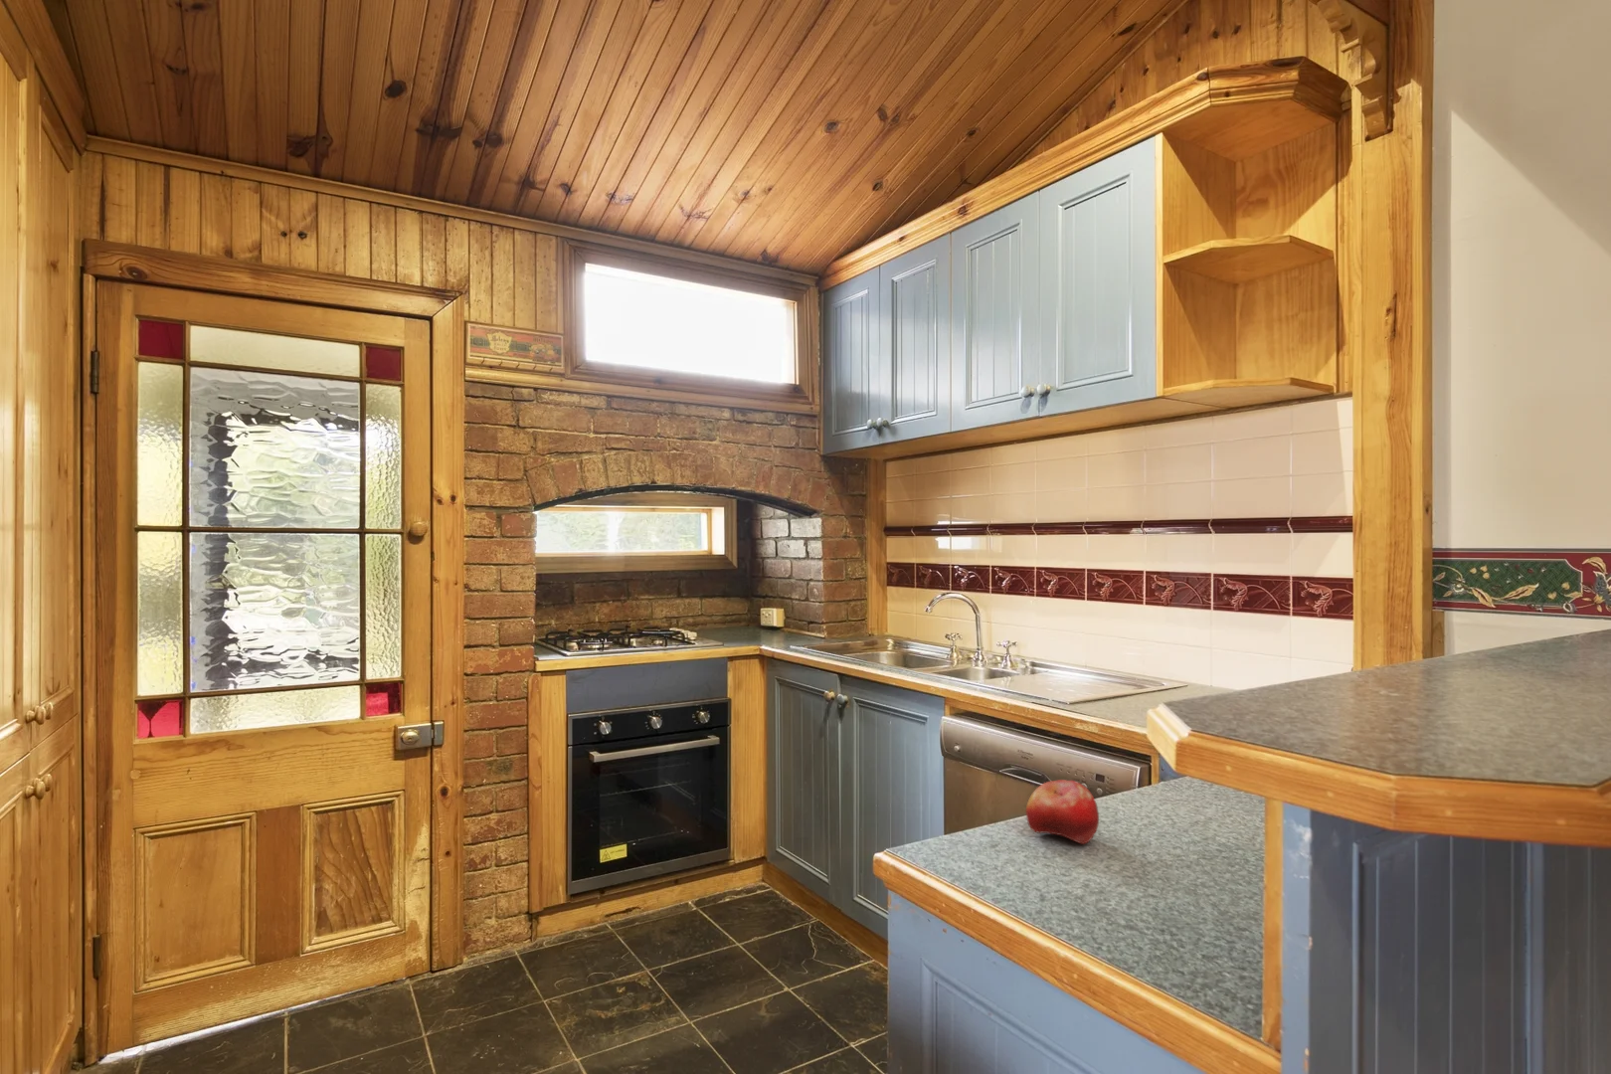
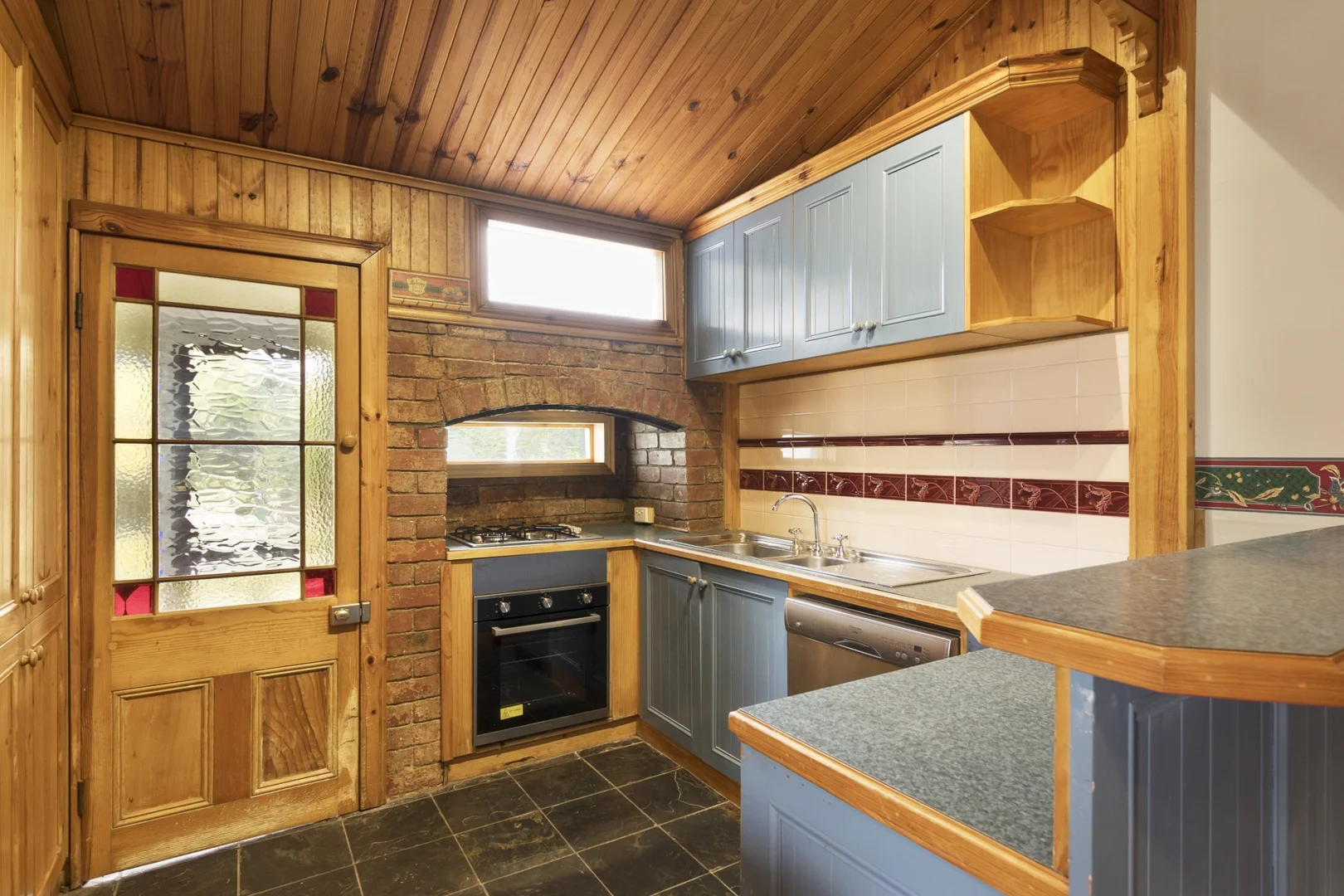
- fruit [1025,779,1100,845]
